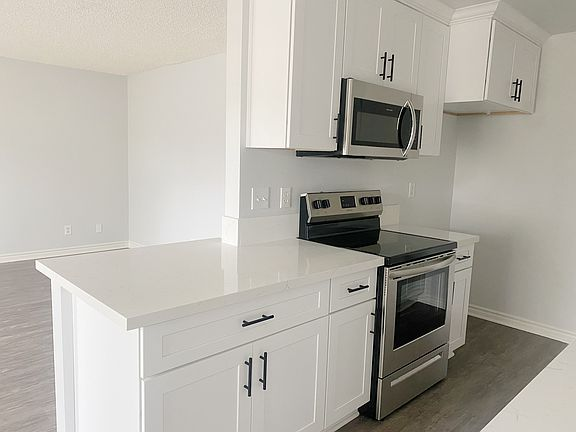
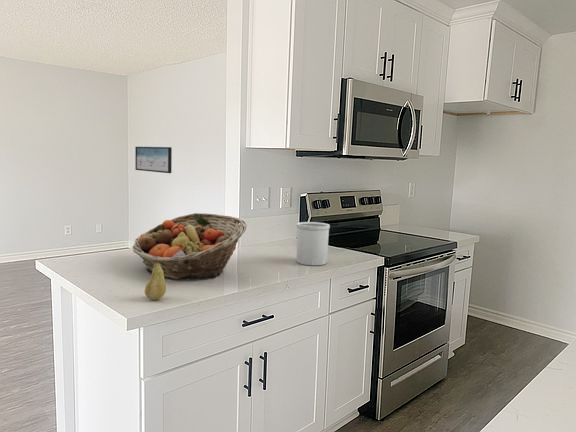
+ utensil holder [296,221,331,266]
+ wall art [134,146,173,174]
+ fruit basket [131,212,248,281]
+ fruit [144,262,167,301]
